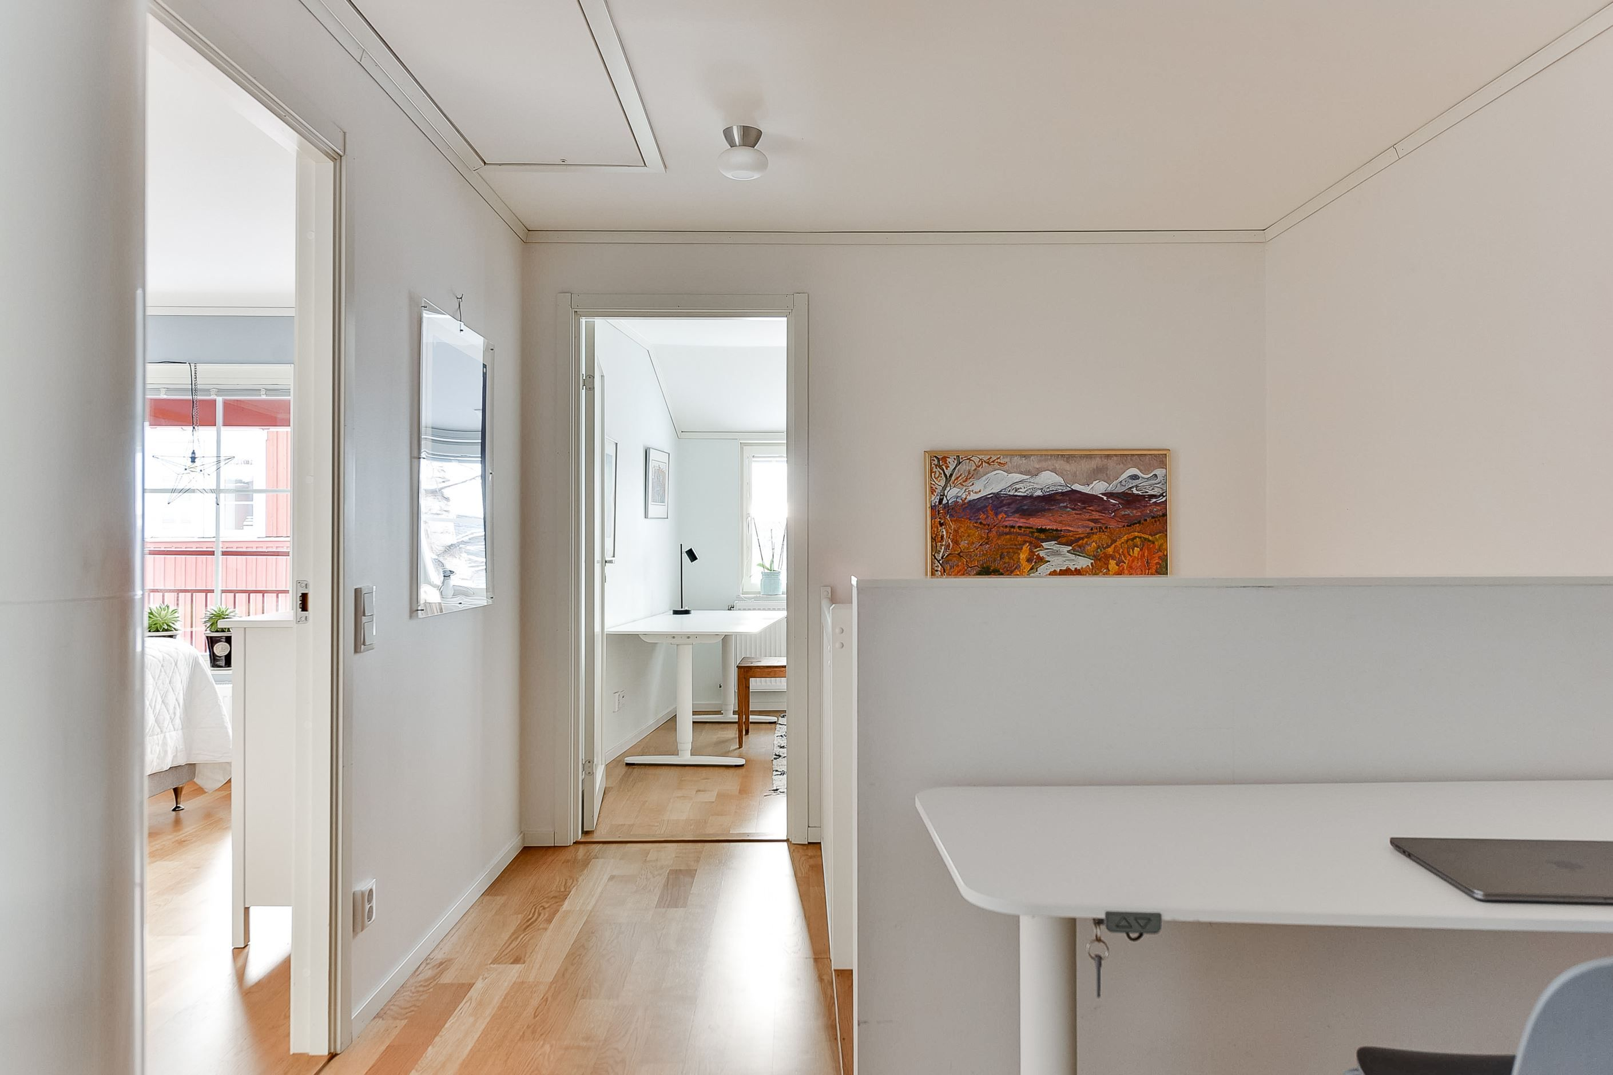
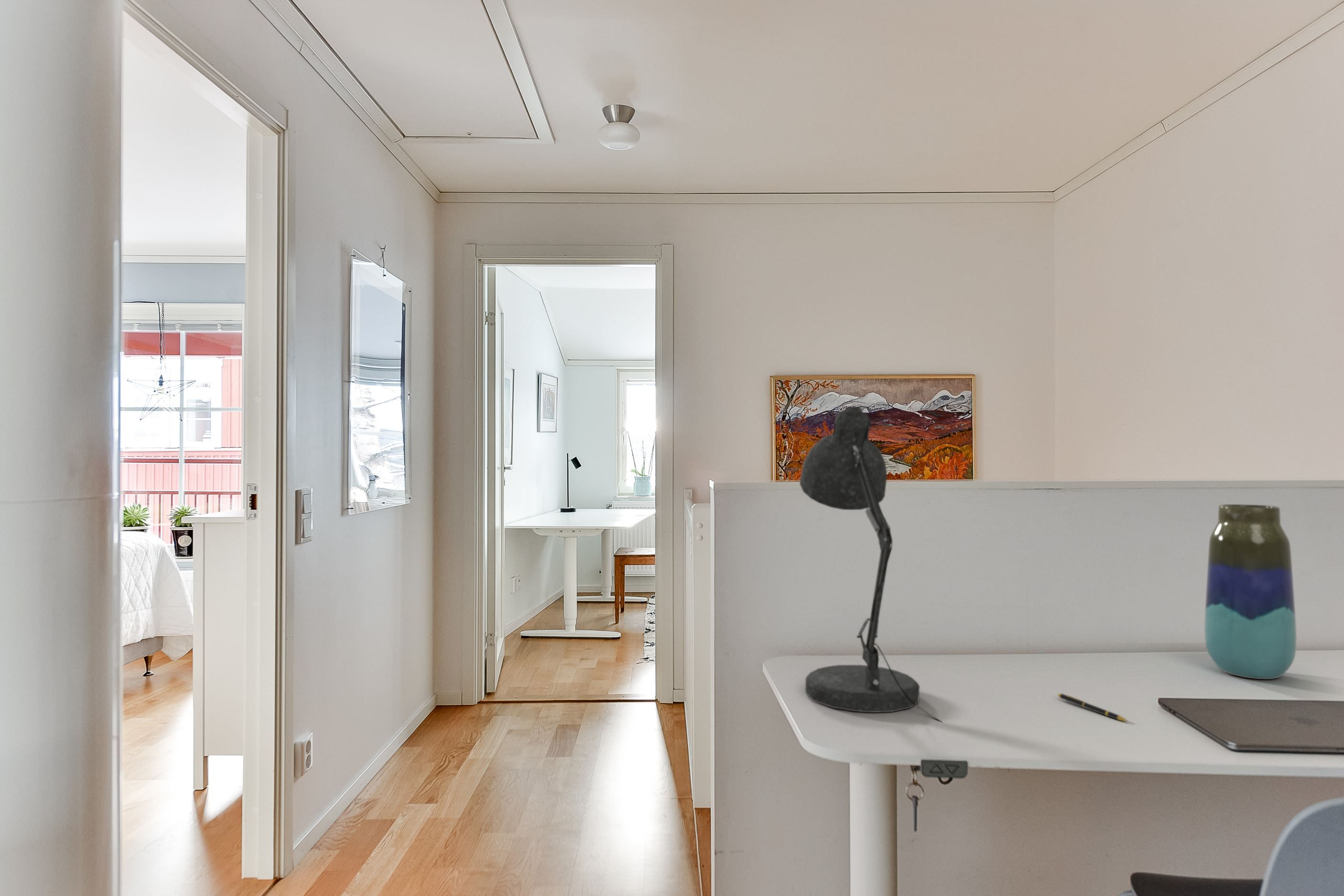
+ pen [1057,693,1128,722]
+ vase [1204,504,1297,680]
+ desk lamp [799,405,942,723]
